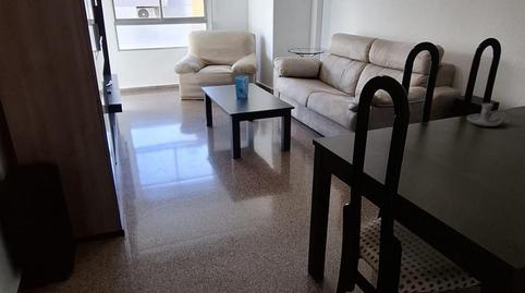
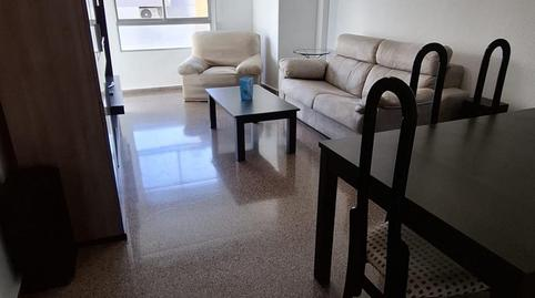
- candle holder [466,102,513,127]
